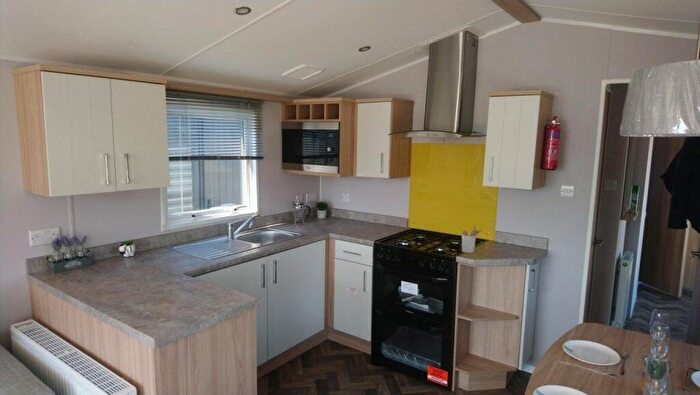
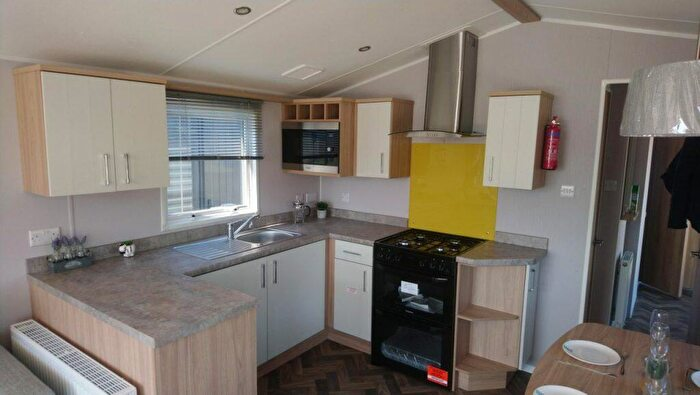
- utensil holder [461,225,483,254]
